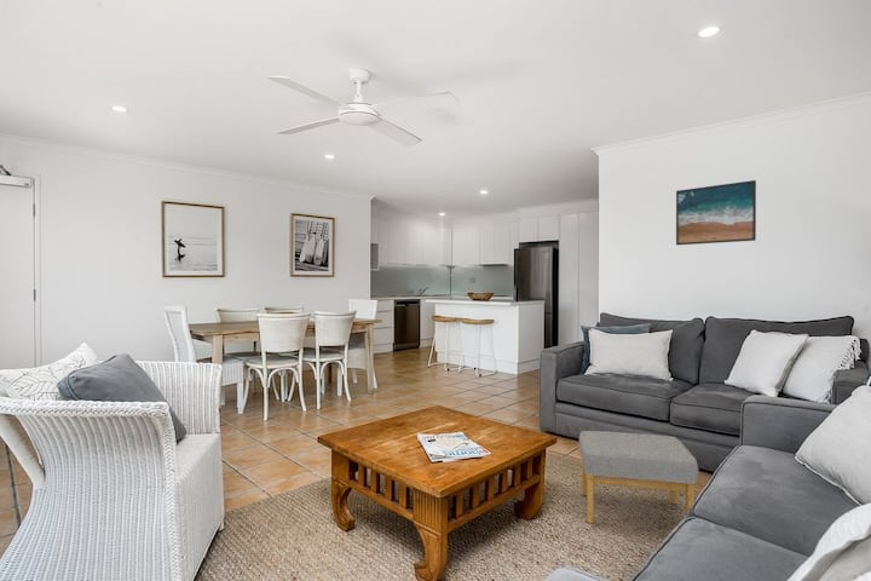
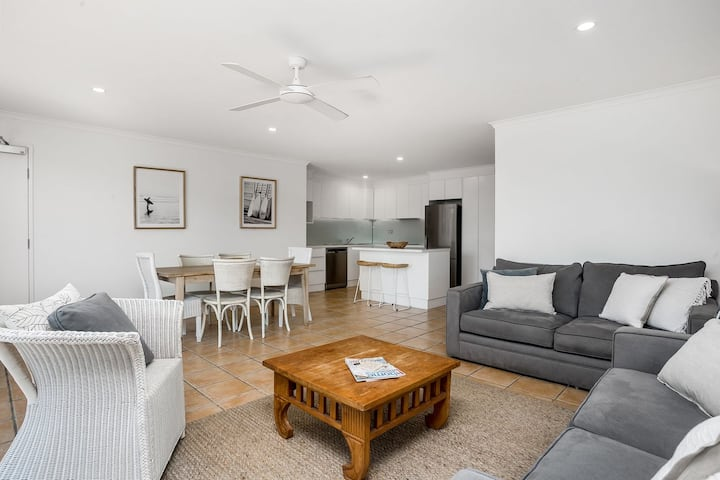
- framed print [675,179,757,246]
- footstool [578,430,699,524]
